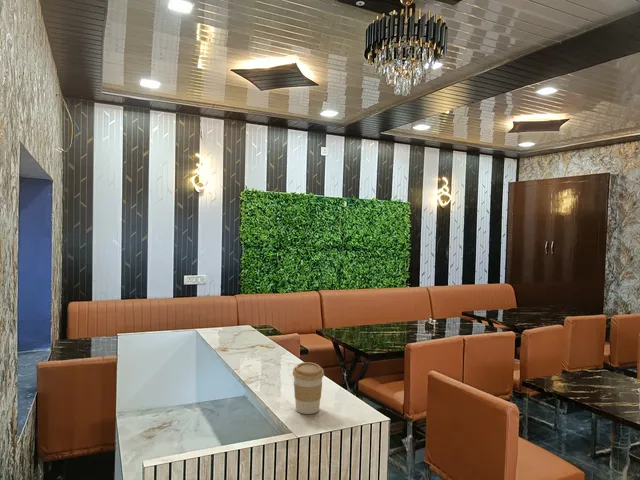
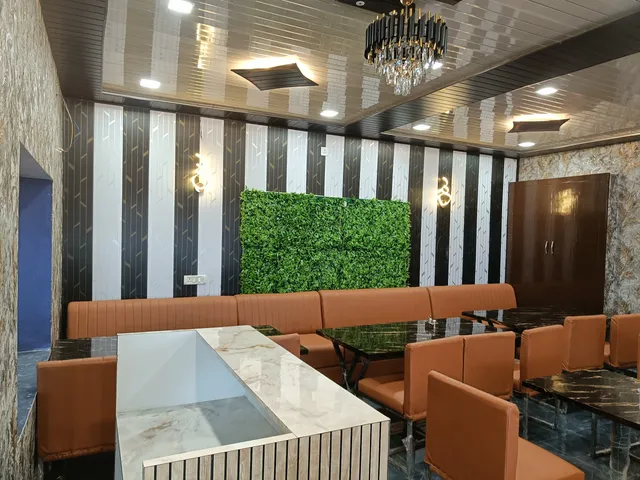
- coffee cup [292,361,325,415]
